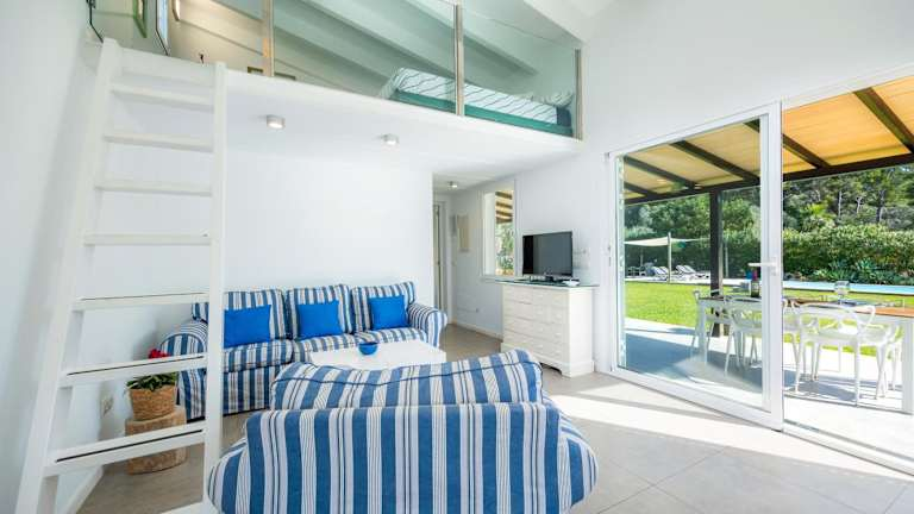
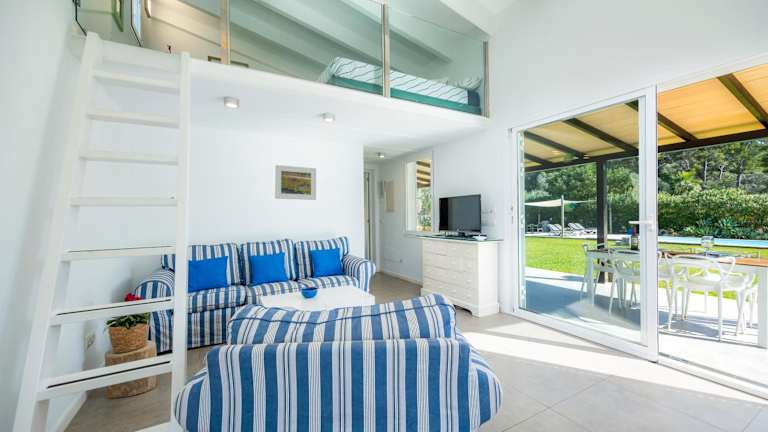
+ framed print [274,164,317,201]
